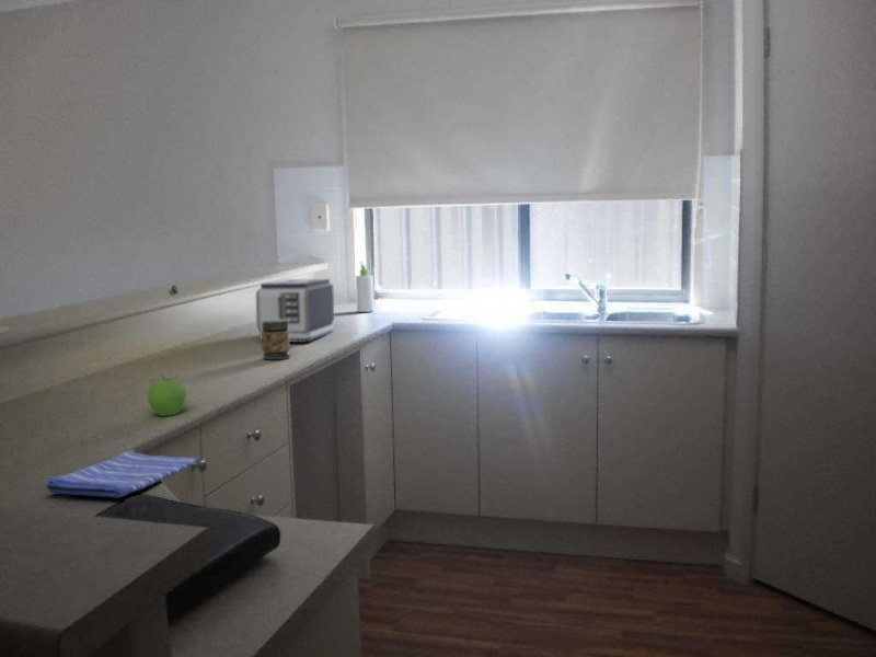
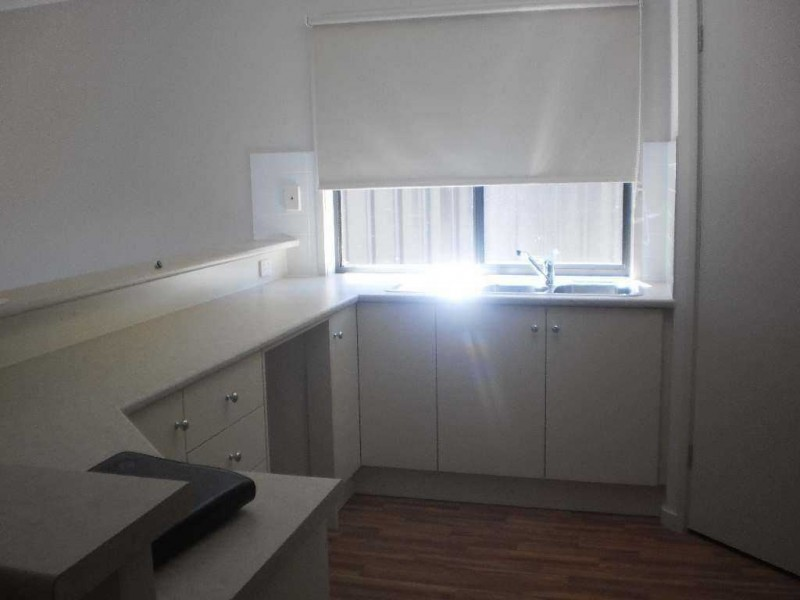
- toaster [255,278,335,343]
- bottle [355,261,376,313]
- fruit [146,373,187,417]
- dish towel [45,450,200,498]
- jar [261,320,291,360]
